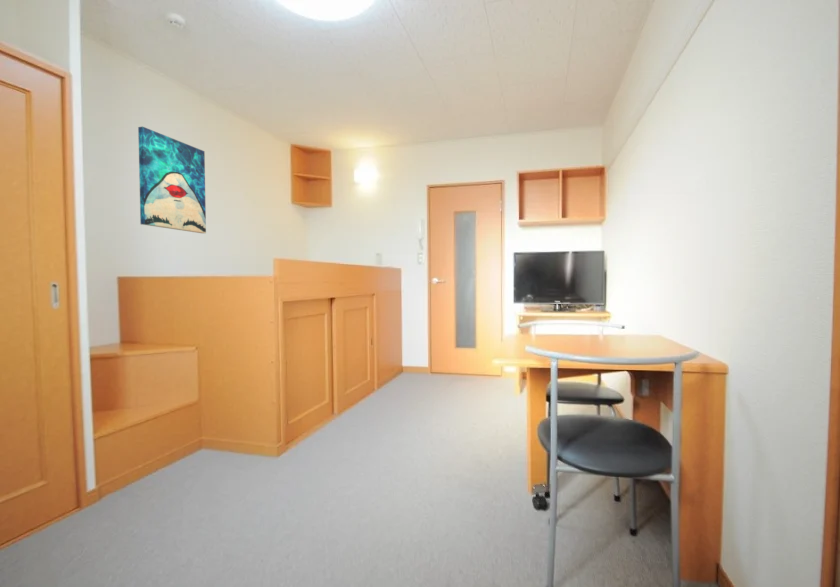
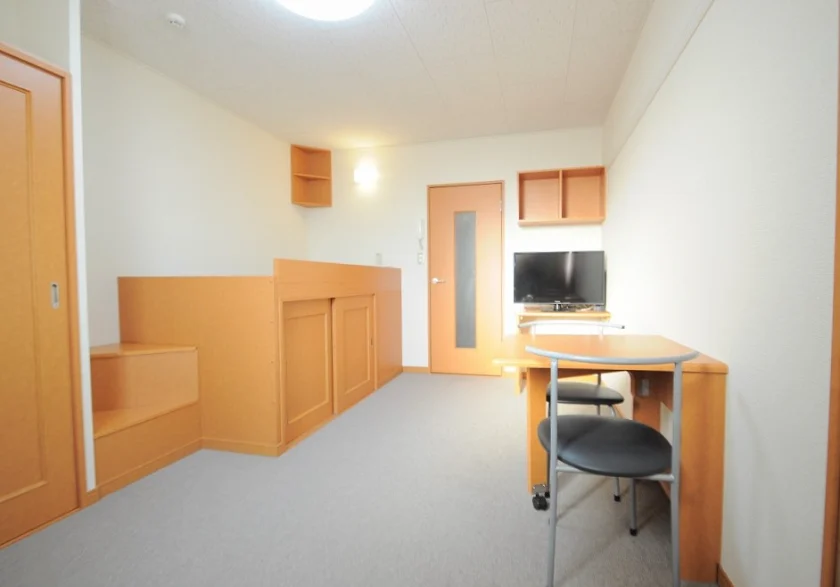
- wall art [137,126,207,234]
